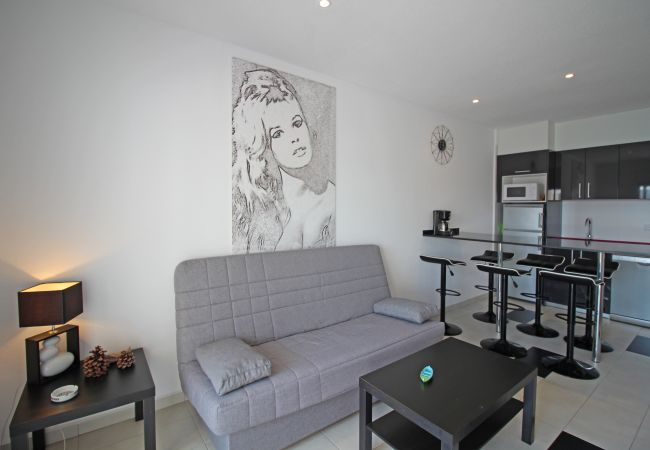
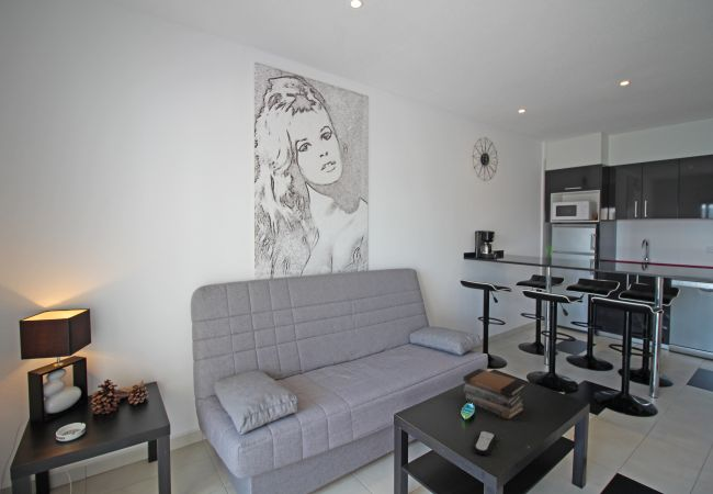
+ remote control [472,430,497,456]
+ book stack [462,368,527,420]
